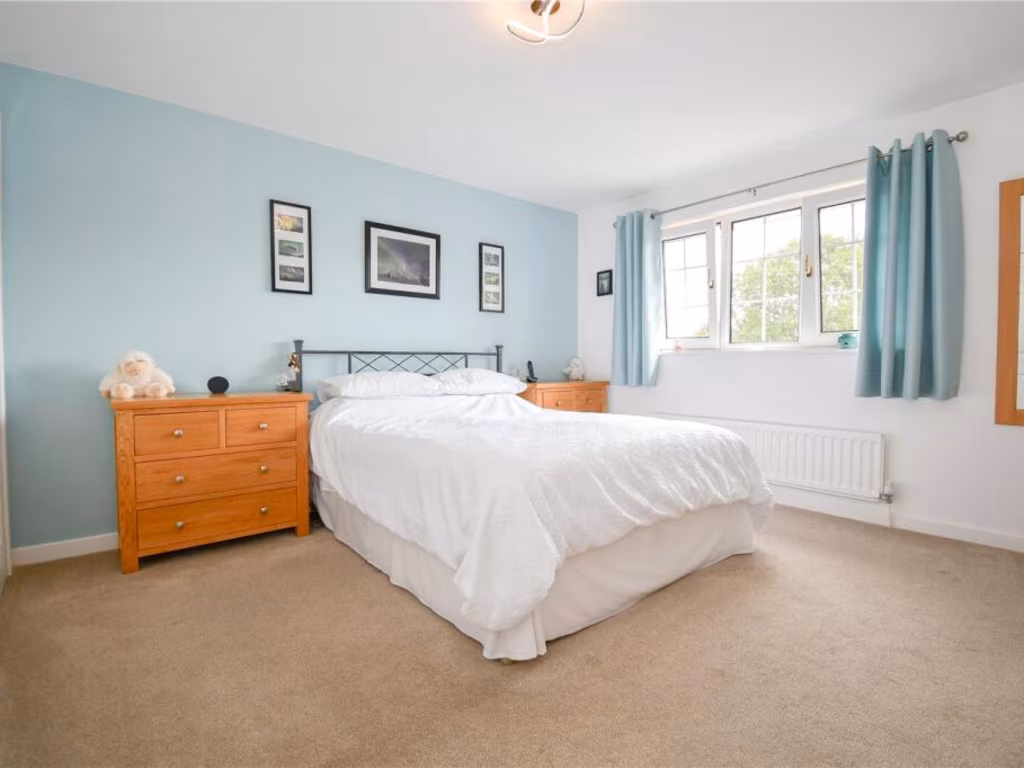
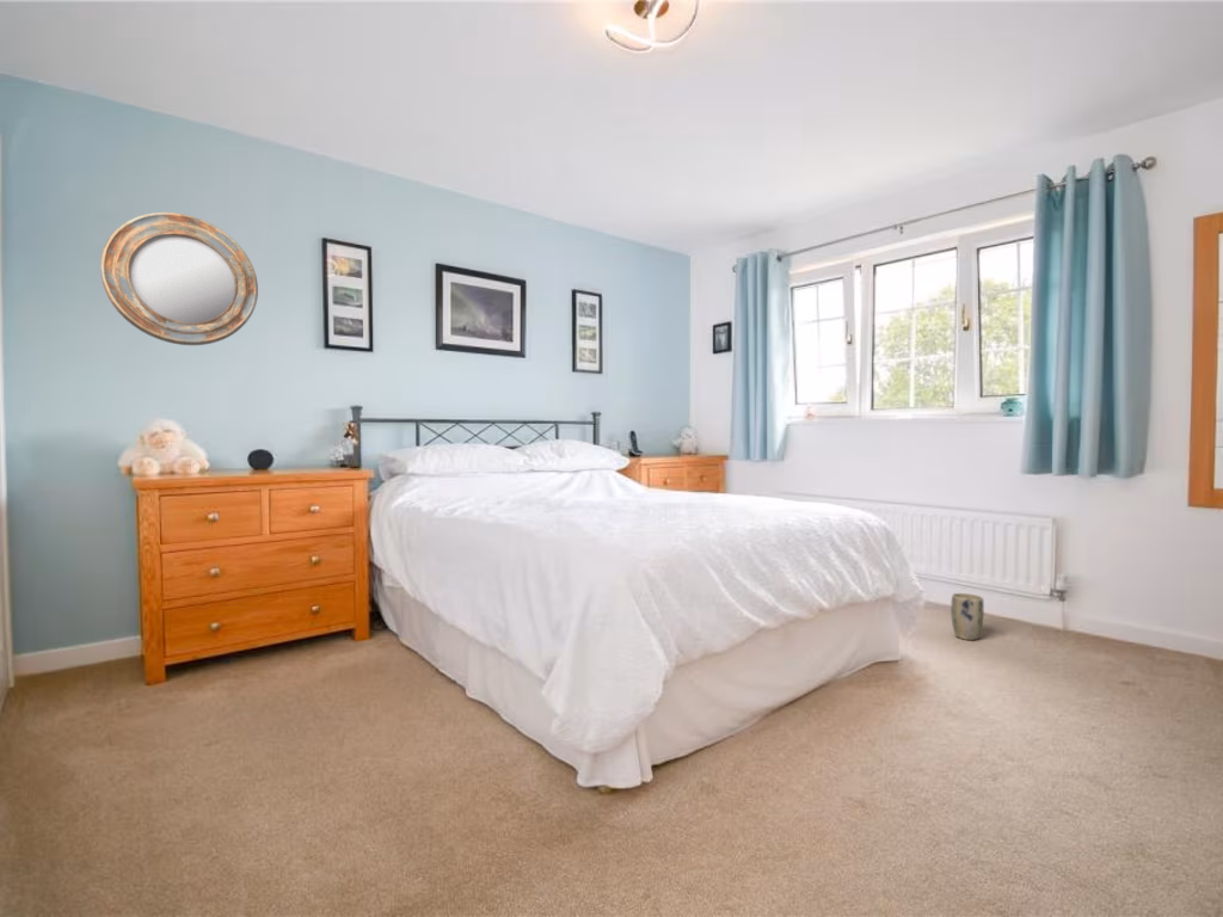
+ plant pot [949,592,985,641]
+ home mirror [99,211,259,346]
